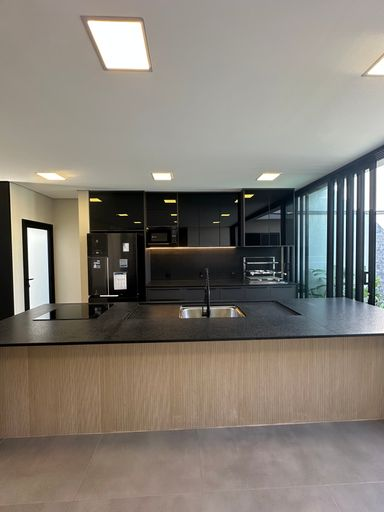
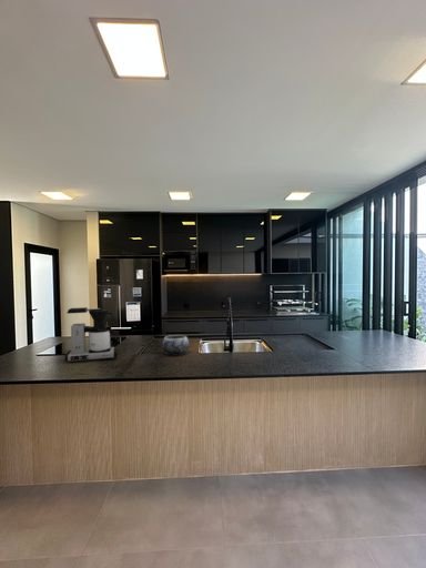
+ decorative bowl [161,334,191,357]
+ coffee maker [63,306,119,364]
